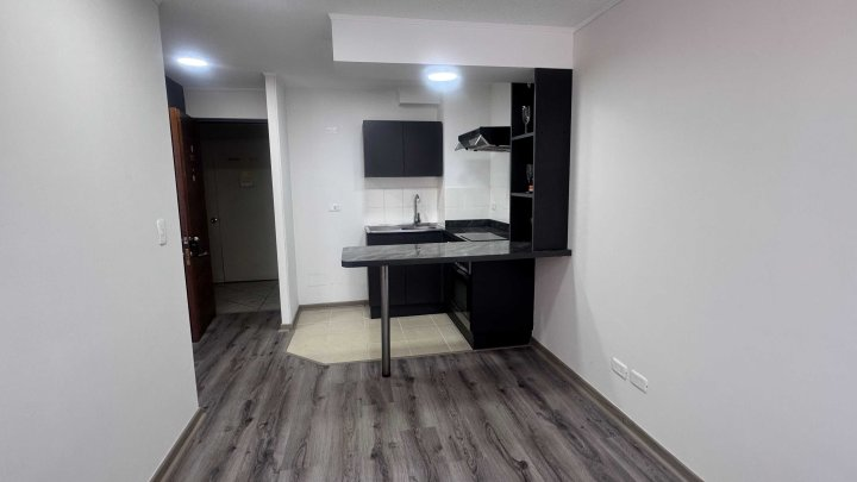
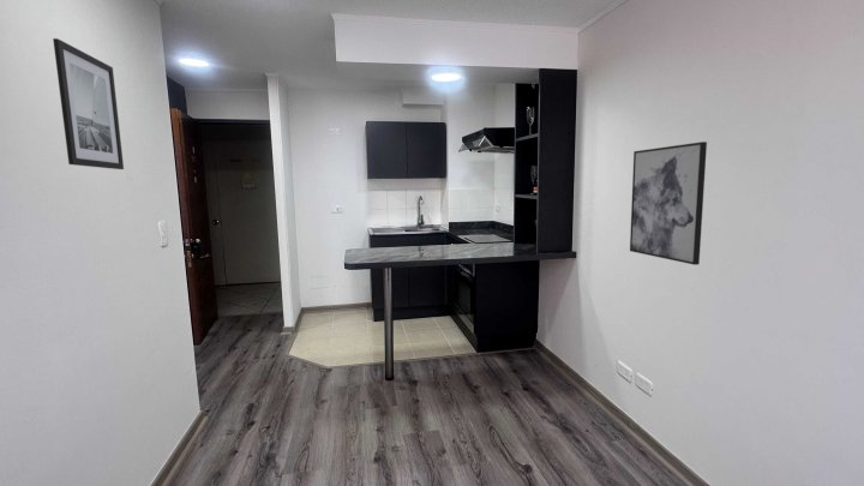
+ wall art [52,37,125,170]
+ wall art [629,140,708,266]
